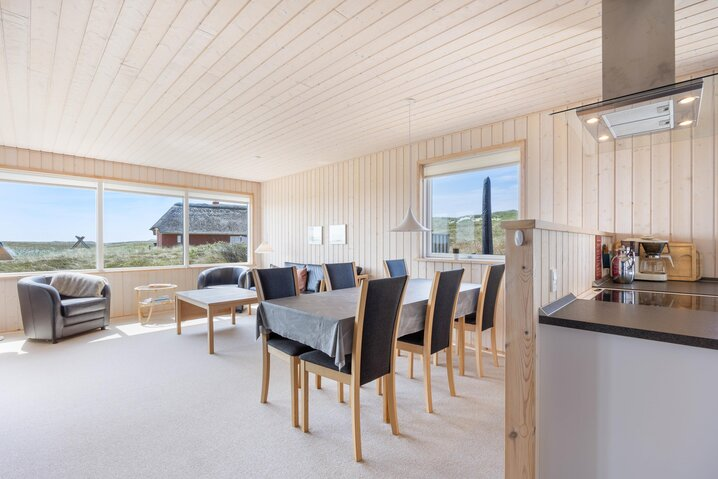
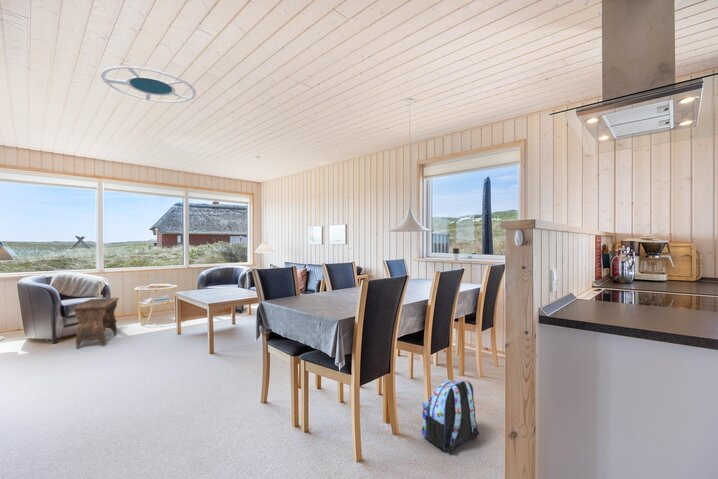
+ footstool [71,297,120,350]
+ ceiling lamp [100,65,197,104]
+ backpack [421,379,480,453]
